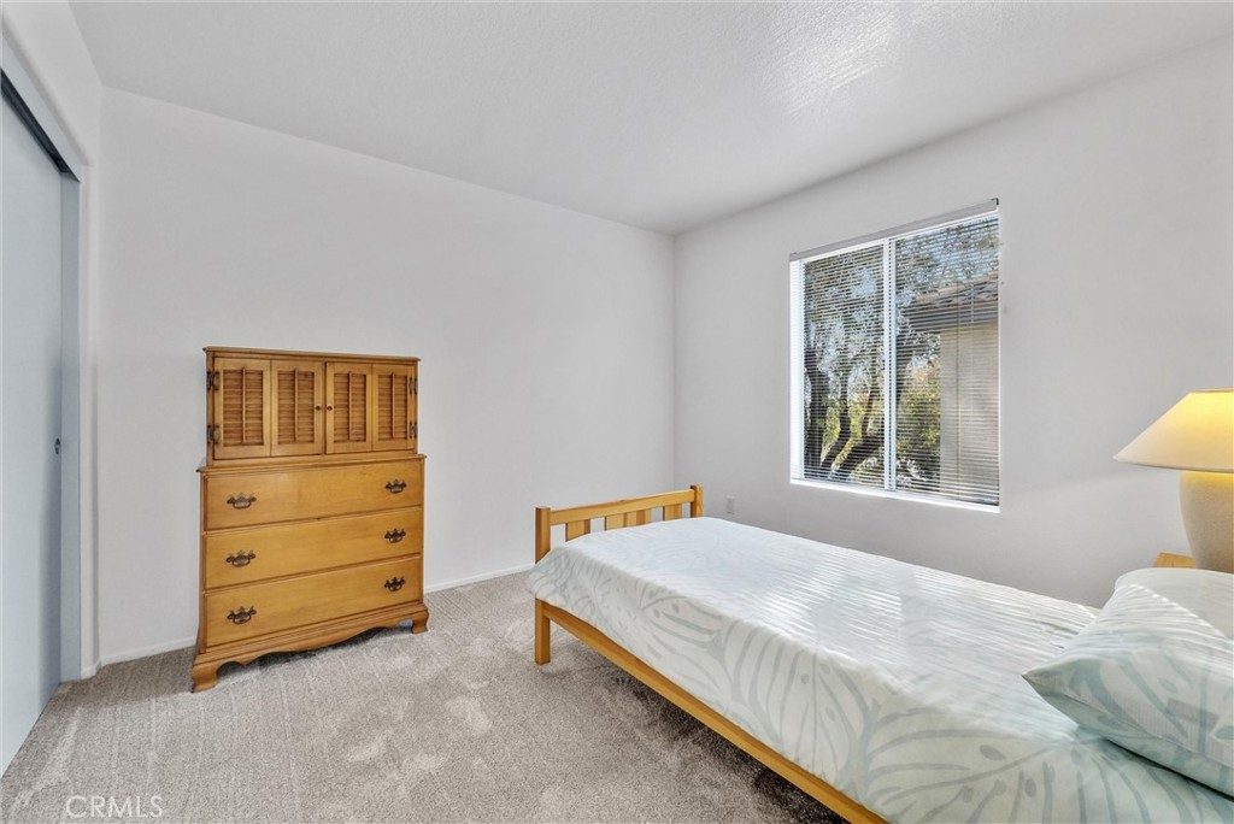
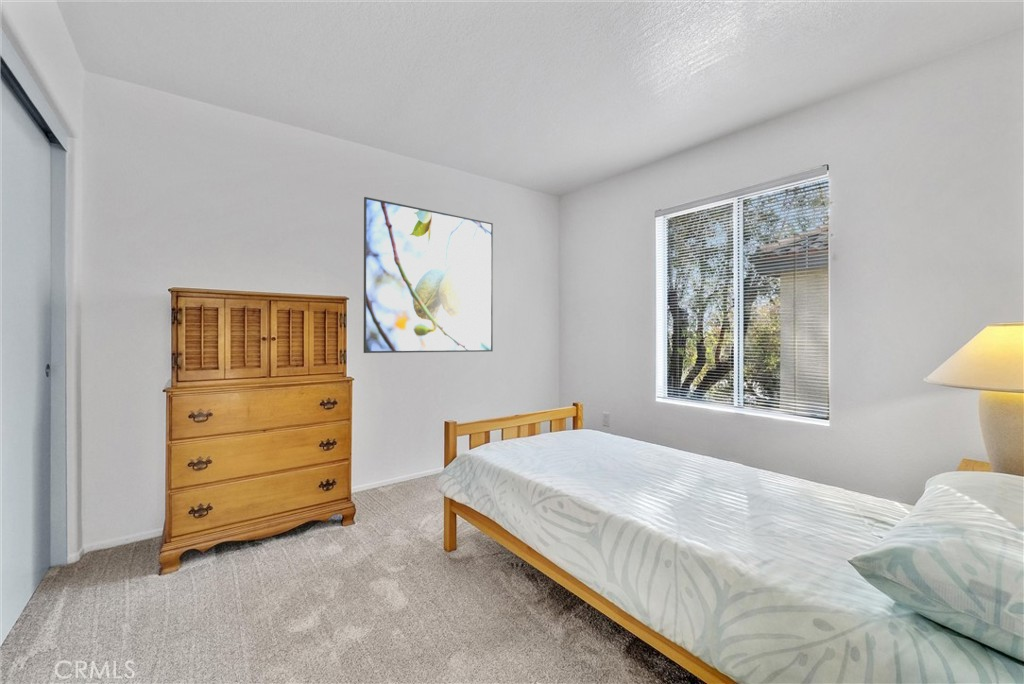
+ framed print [363,196,494,354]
